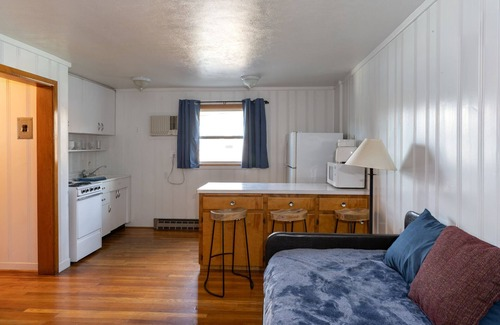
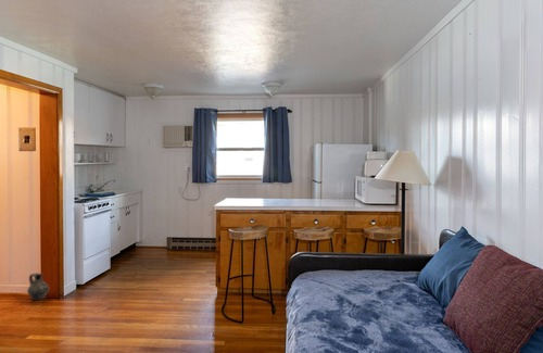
+ ceramic jug [26,272,50,302]
